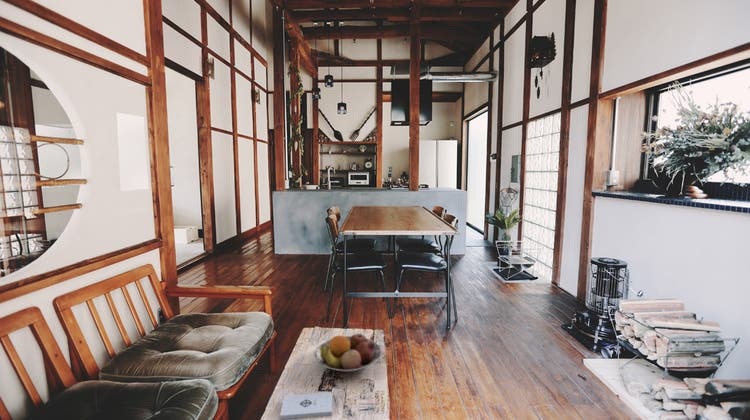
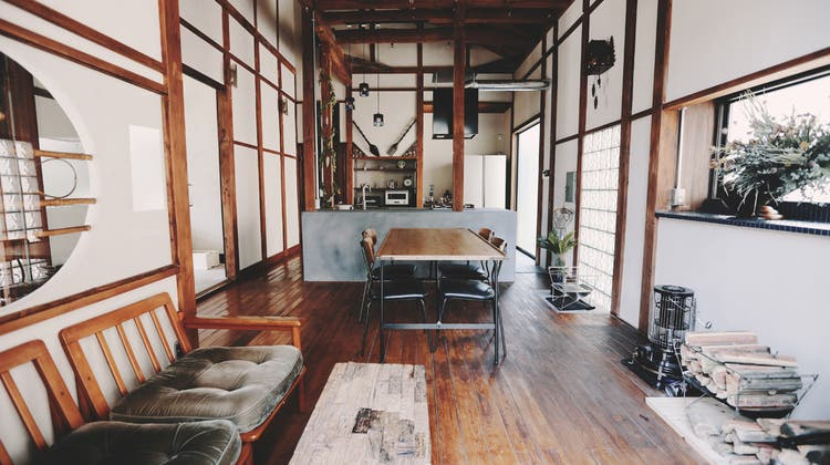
- notepad [279,392,333,420]
- fruit bowl [314,332,382,373]
